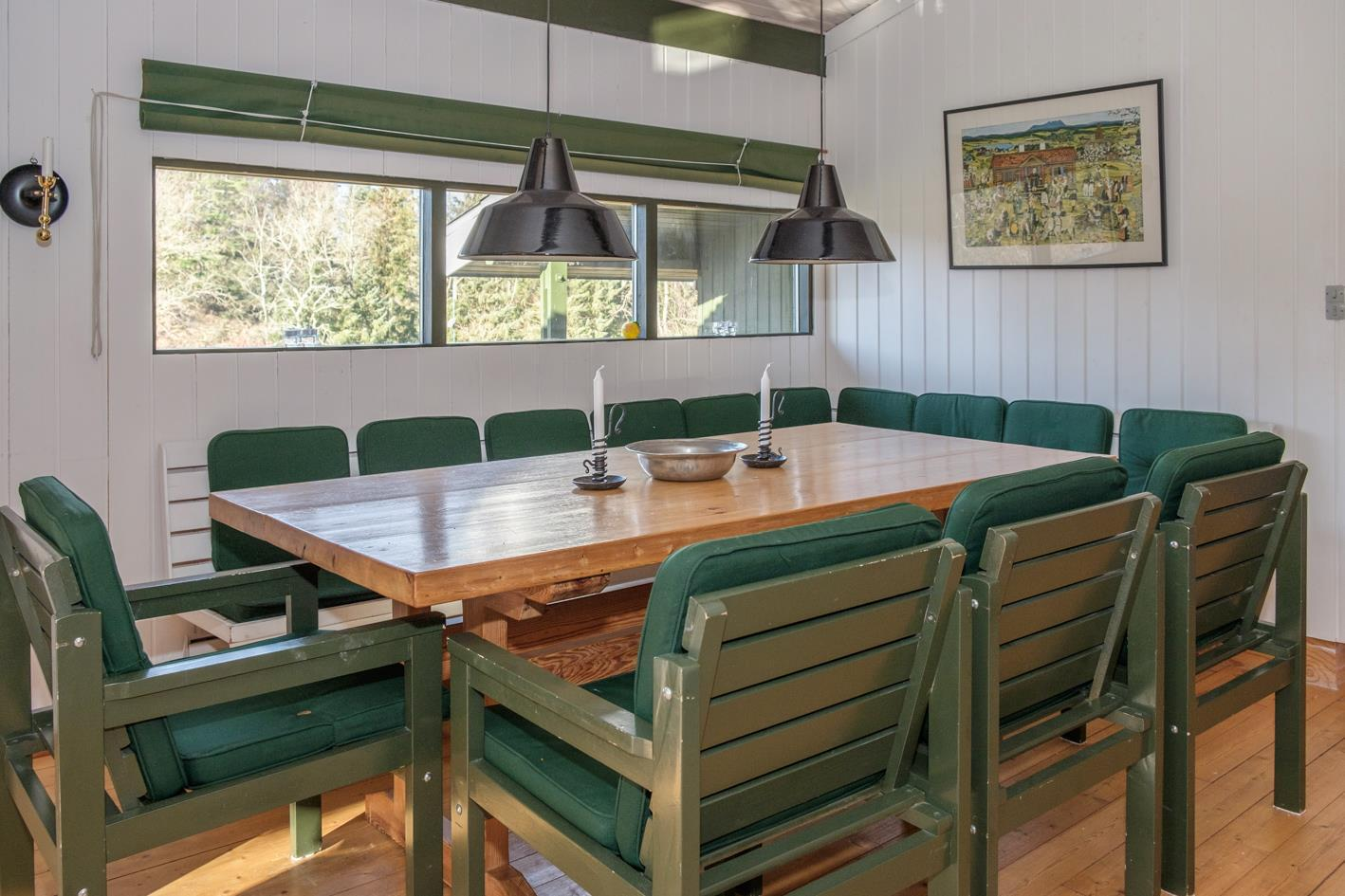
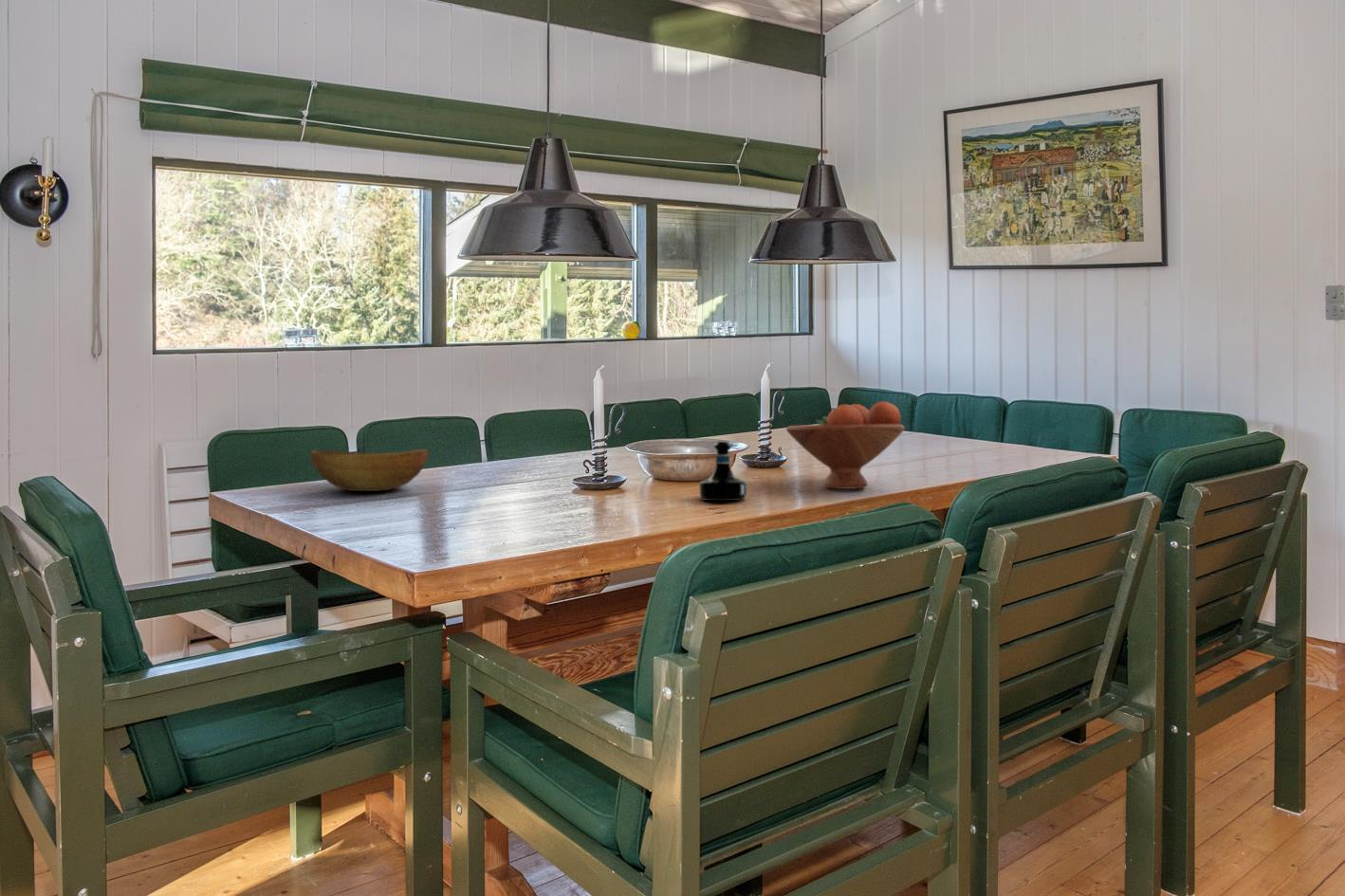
+ tequila bottle [699,441,747,502]
+ bowl [309,448,429,492]
+ fruit bowl [785,400,906,490]
